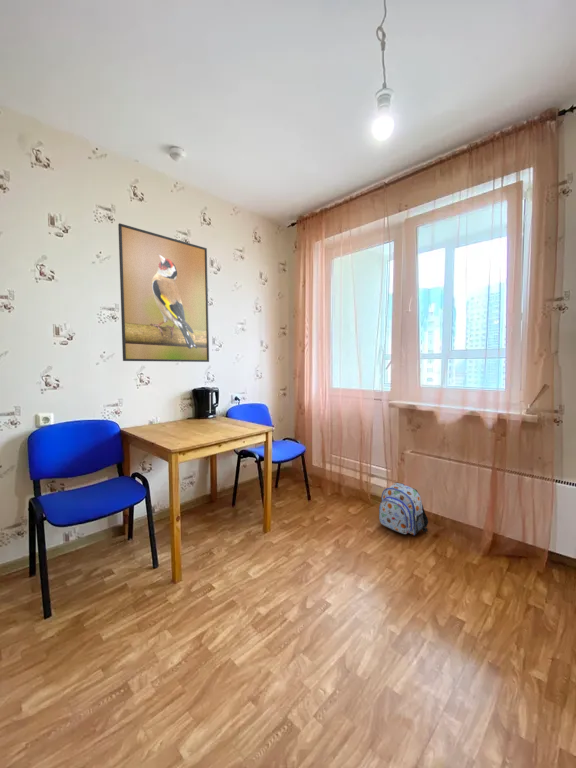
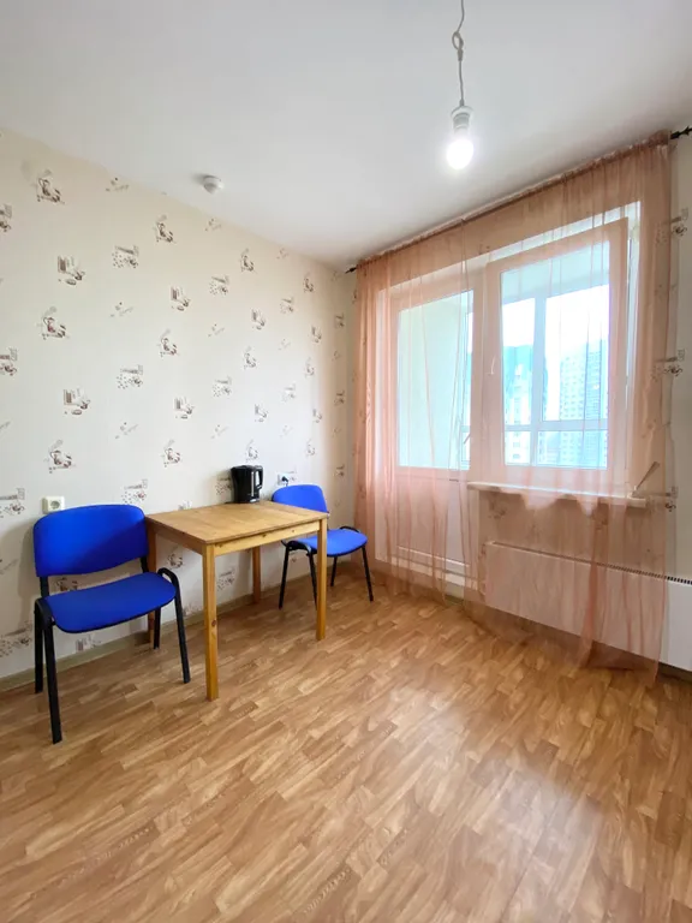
- backpack [378,482,429,536]
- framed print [117,222,210,363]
